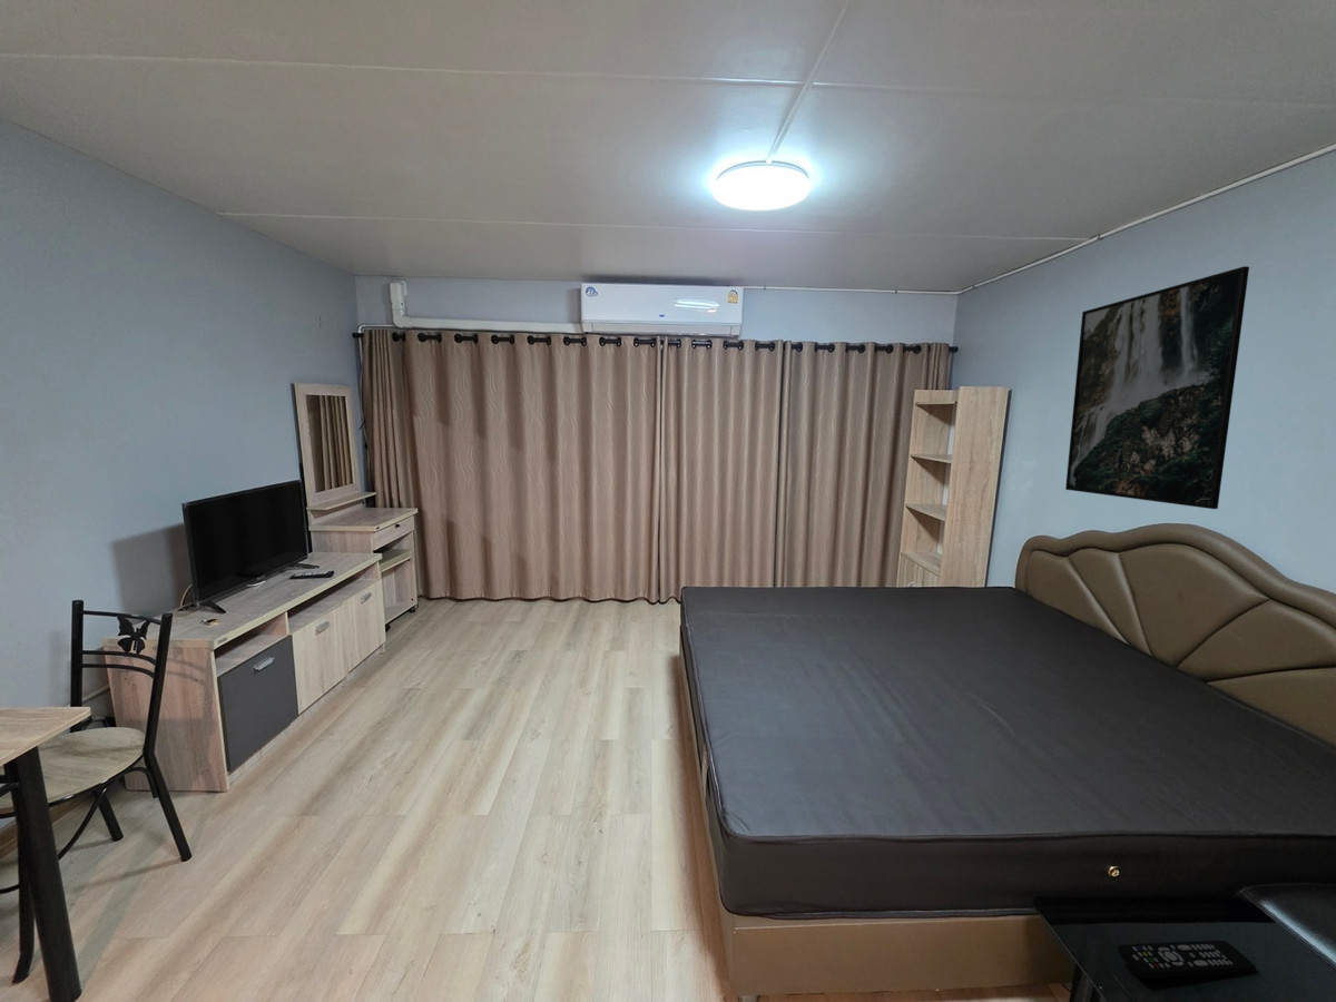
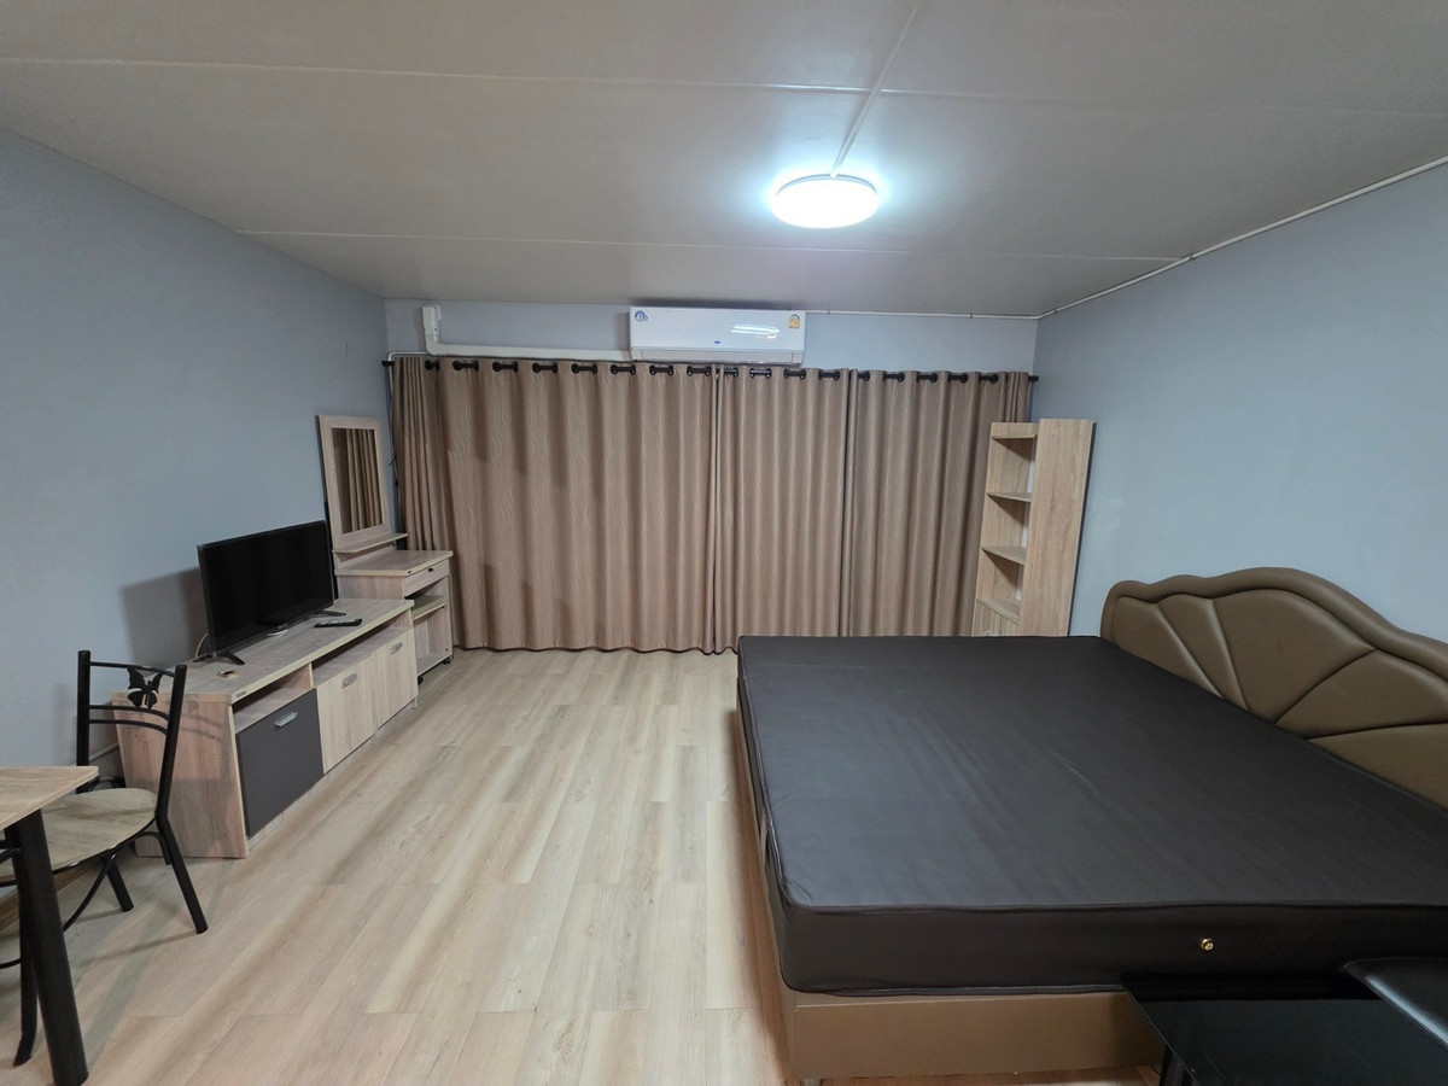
- remote control [1117,940,1257,980]
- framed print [1064,265,1250,510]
